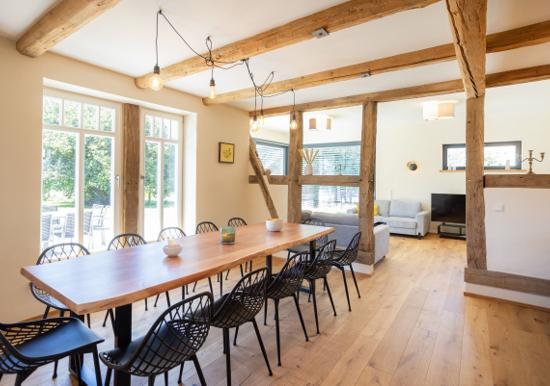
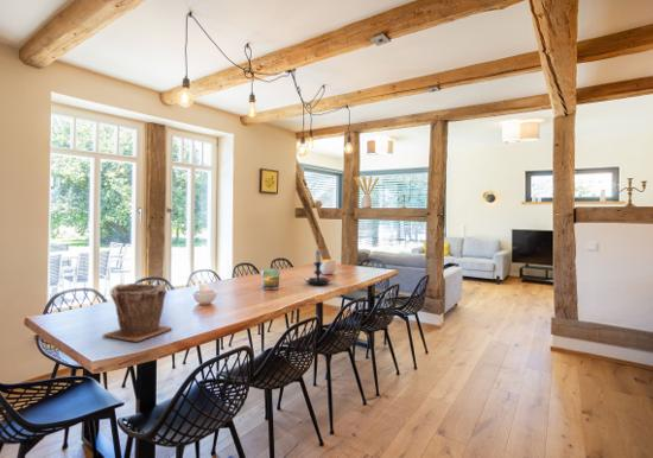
+ candle holder [304,248,331,286]
+ plant pot [101,282,173,343]
